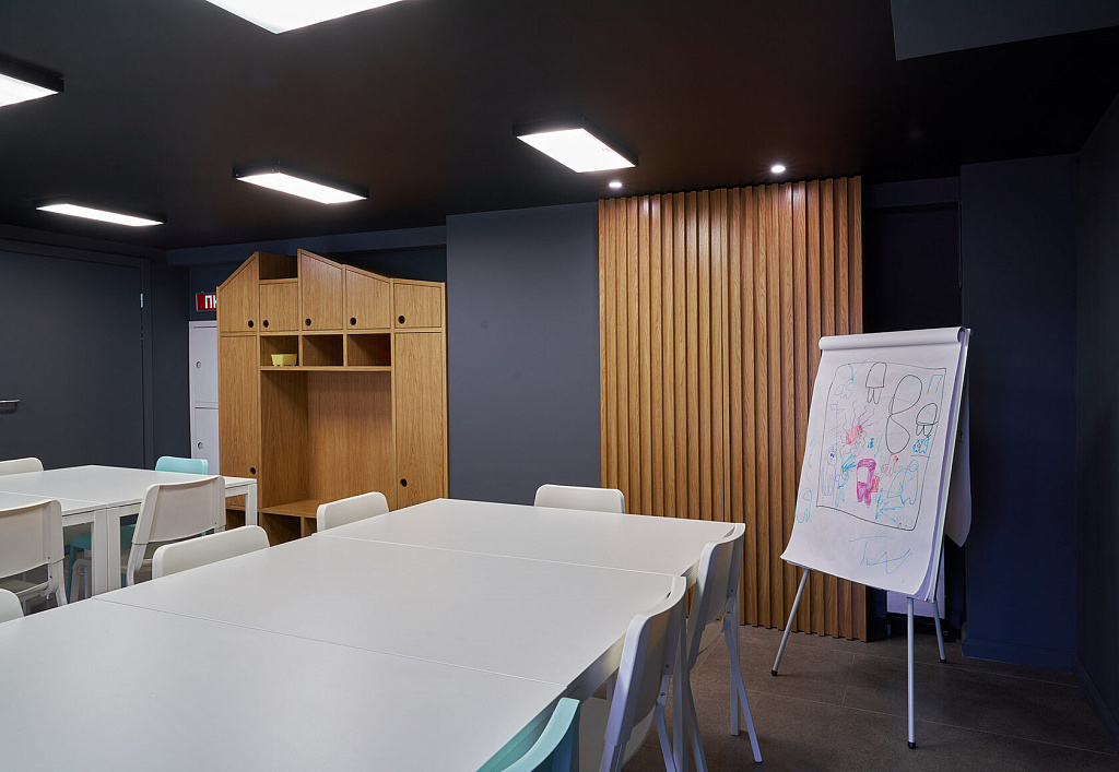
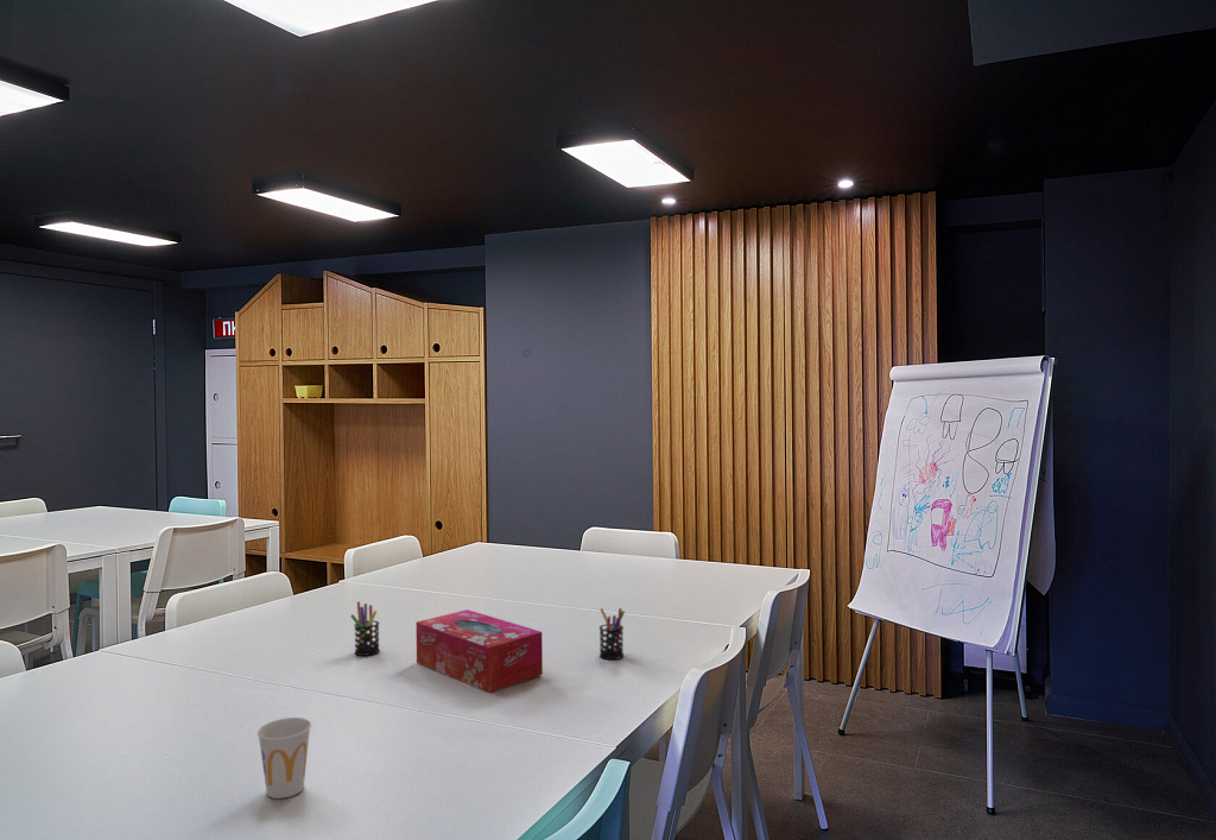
+ cup [256,716,312,800]
+ pen holder [598,607,626,661]
+ pen holder [349,600,381,657]
+ tissue box [414,608,544,694]
